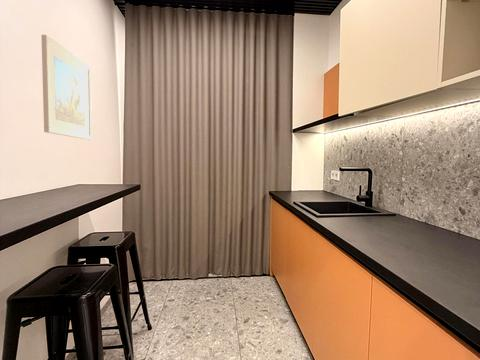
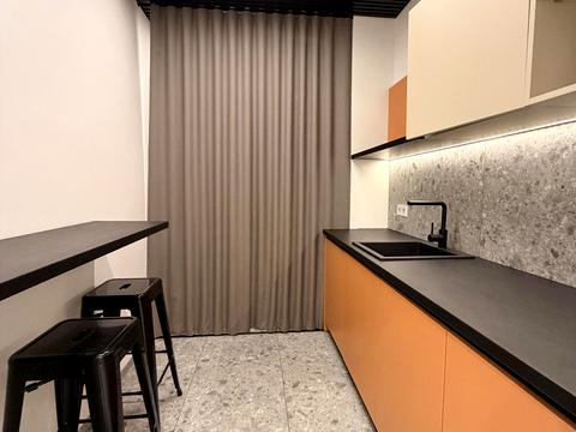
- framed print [40,34,93,141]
